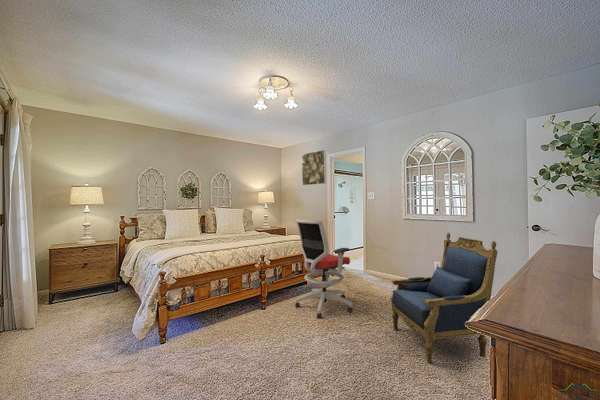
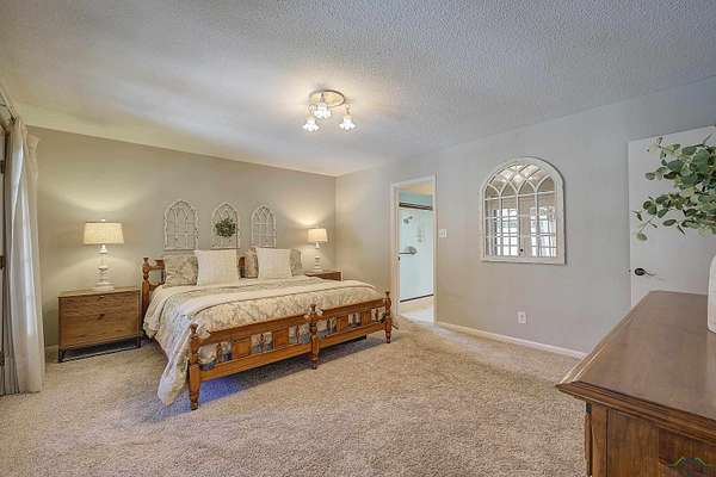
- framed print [301,149,327,186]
- armchair [390,232,498,365]
- office chair [294,218,354,319]
